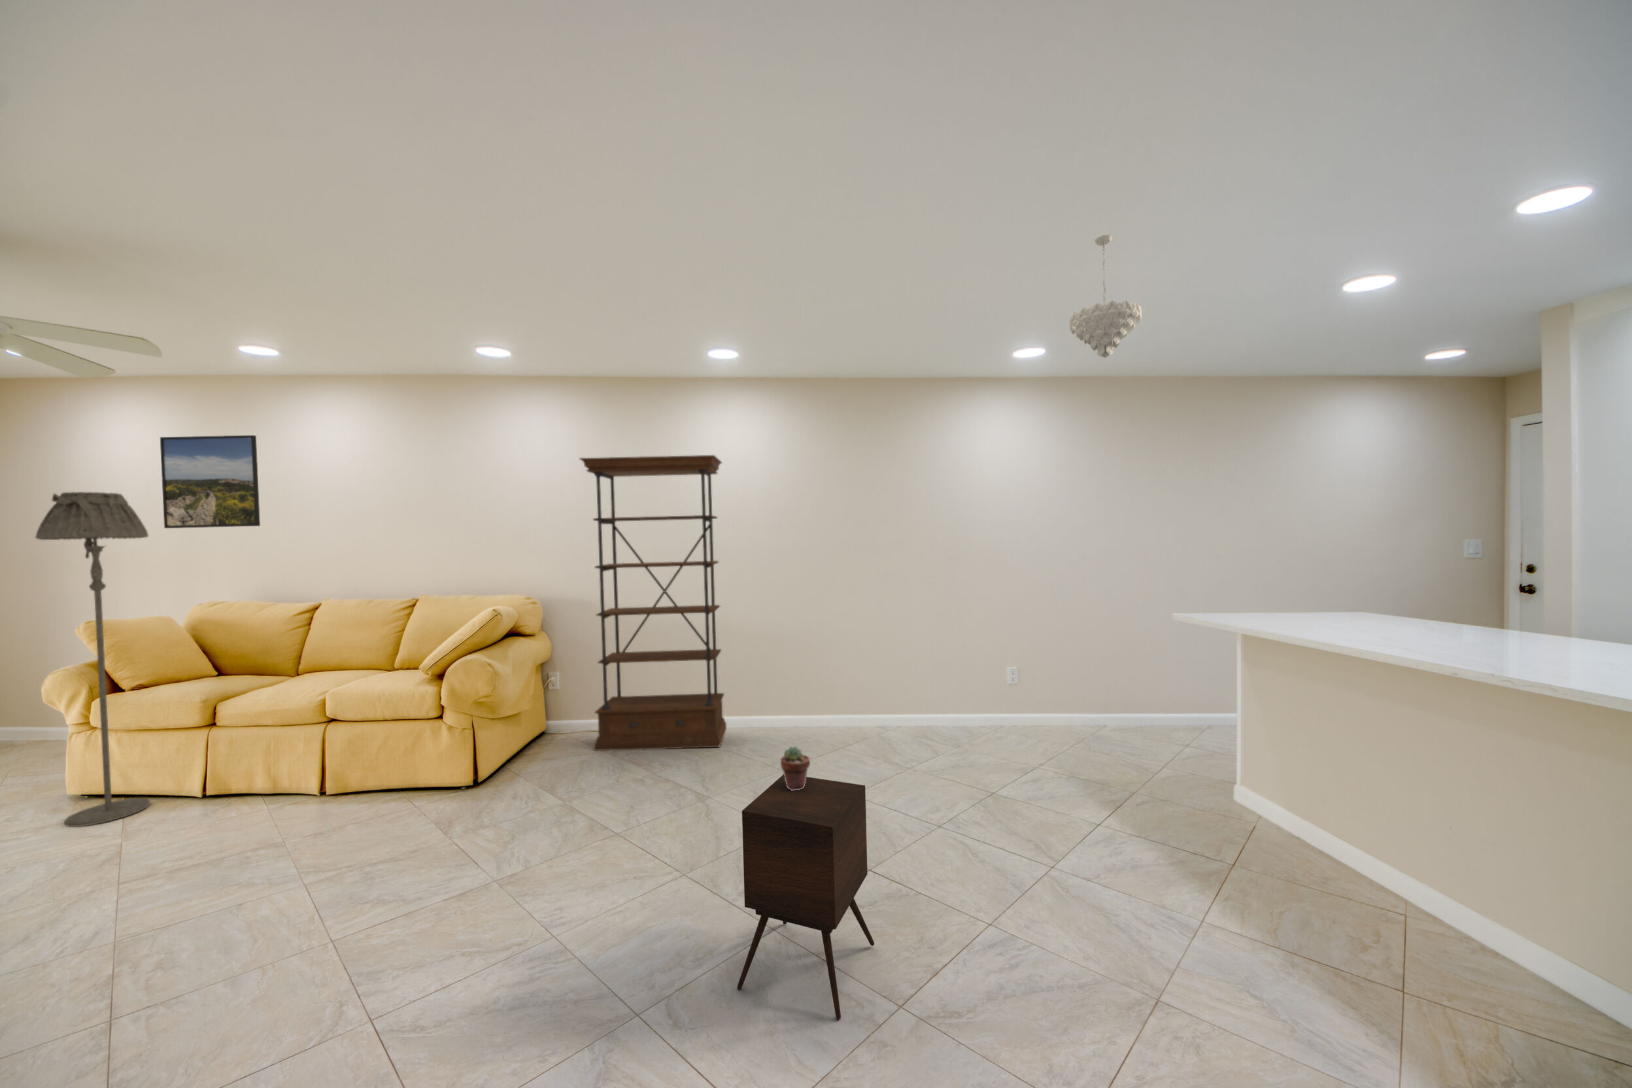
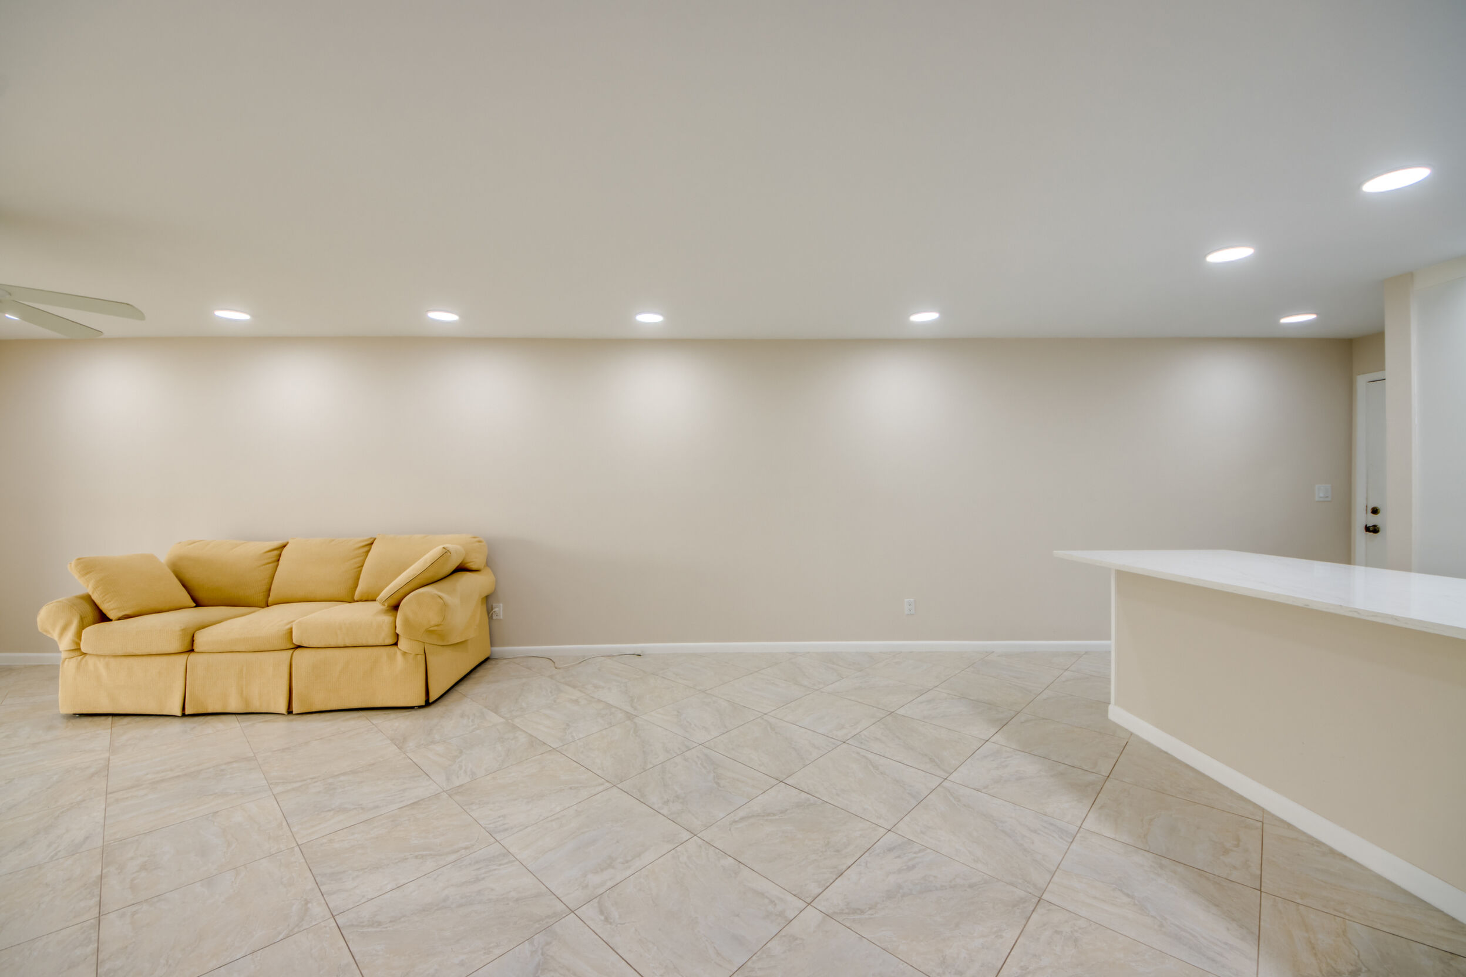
- side table [737,773,874,1020]
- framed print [159,435,261,529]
- floor lamp [35,491,151,827]
- potted succulent [780,746,811,790]
- pendant light [1069,234,1143,358]
- bookshelf [578,454,727,752]
